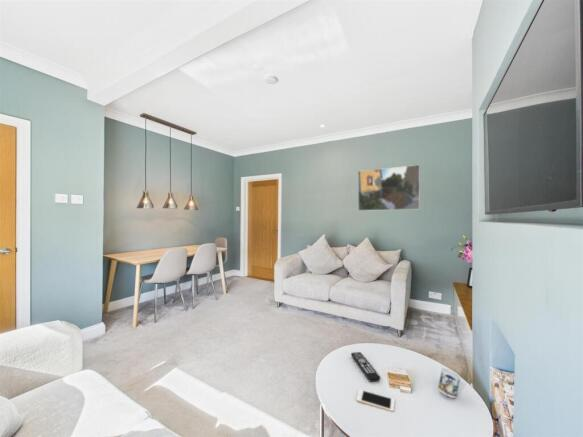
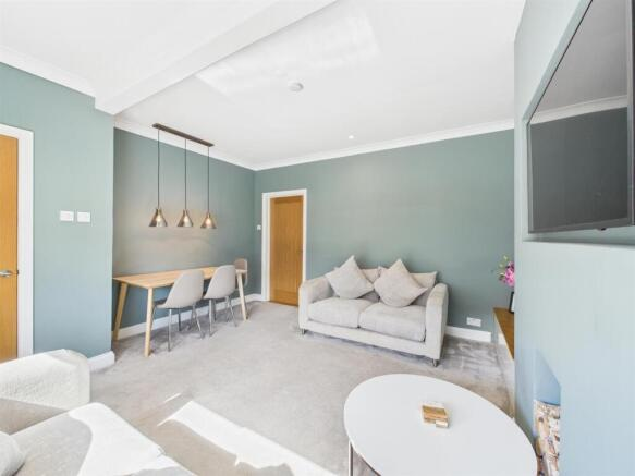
- mug [437,367,461,399]
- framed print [357,164,421,212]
- cell phone [355,388,396,413]
- remote control [350,351,381,383]
